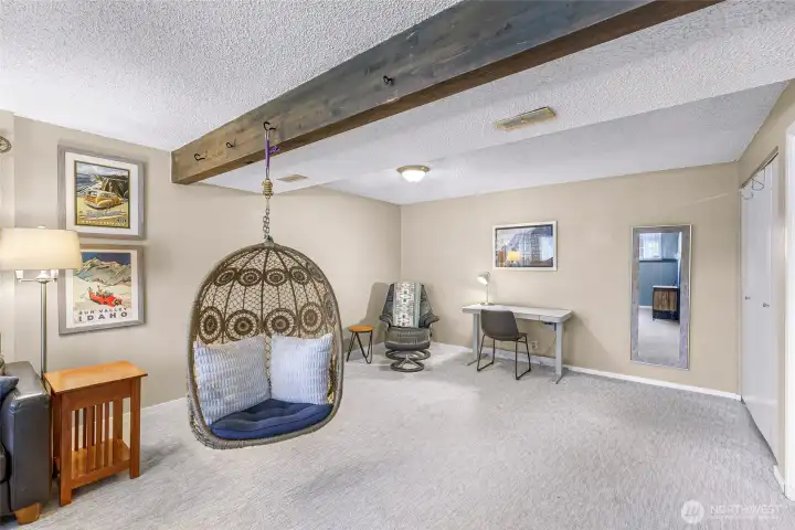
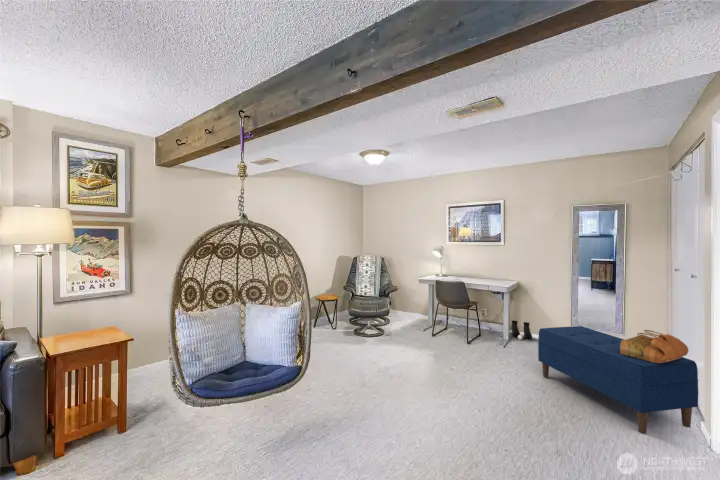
+ handbag [620,329,690,363]
+ boots [511,319,533,340]
+ bench [537,325,699,434]
